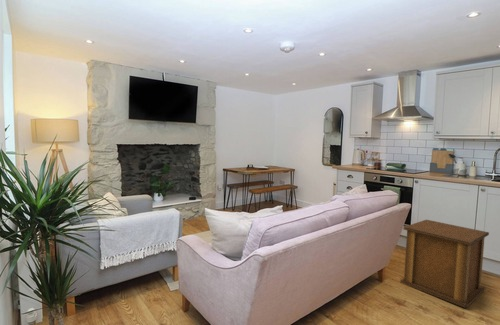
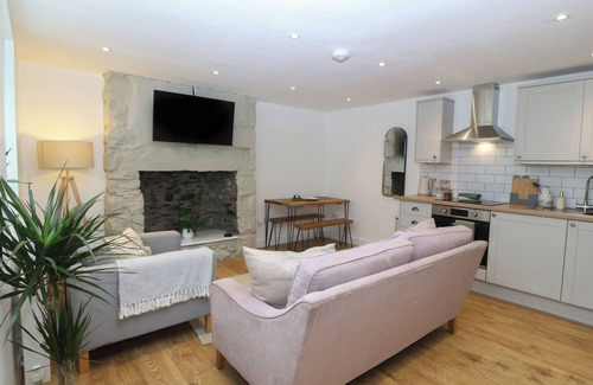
- side table [399,219,490,309]
